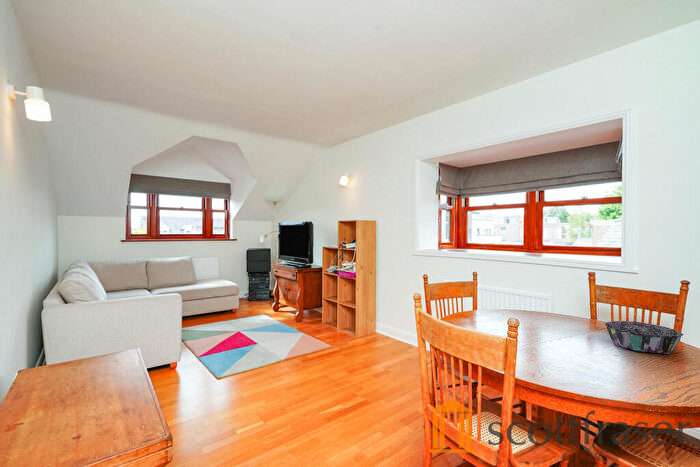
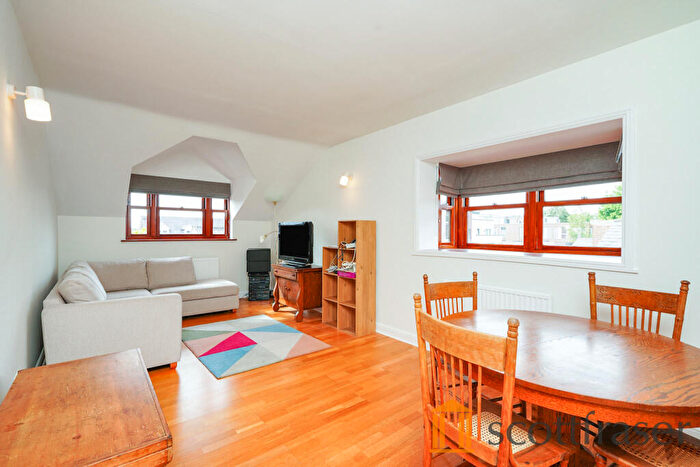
- decorative bowl [604,320,685,355]
